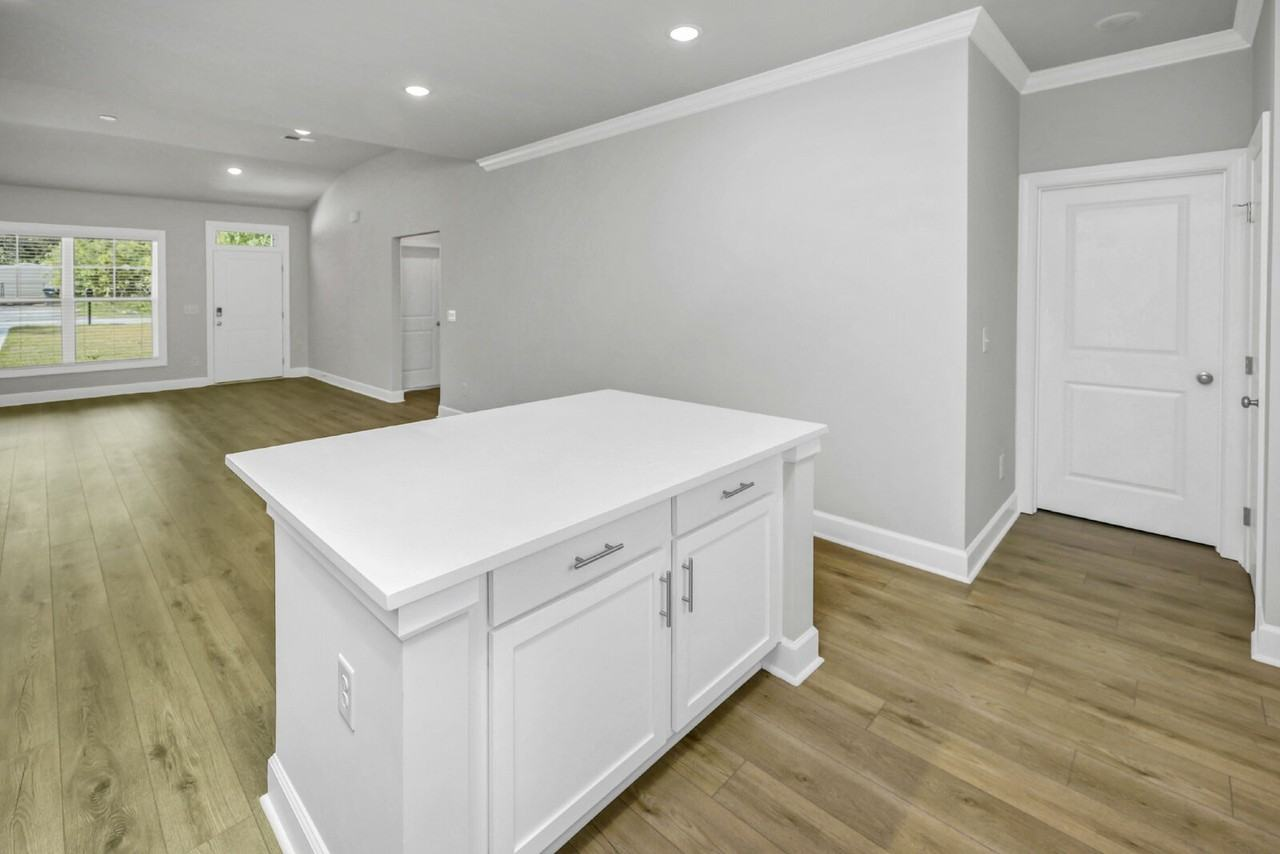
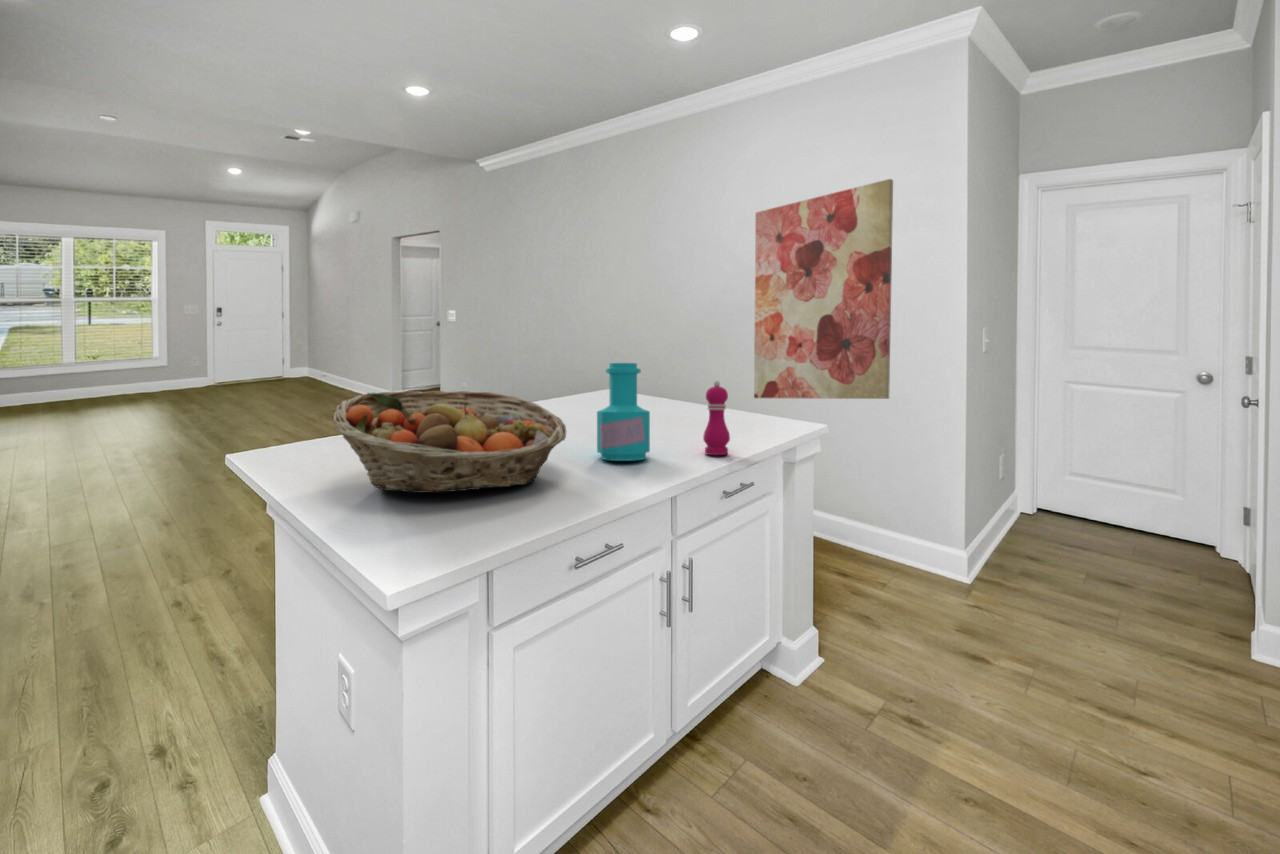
+ fruit basket [332,390,567,494]
+ bottle [596,362,651,462]
+ pepper mill [702,380,731,456]
+ wall art [753,178,894,400]
